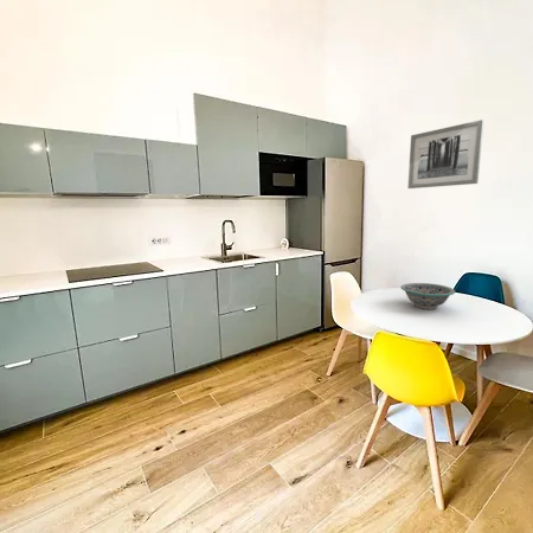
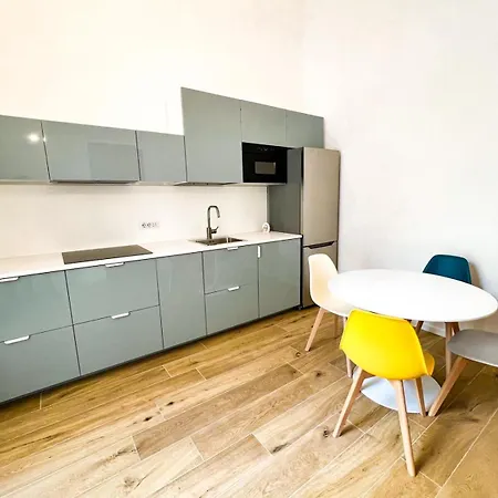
- decorative bowl [399,282,456,310]
- wall art [407,118,486,190]
